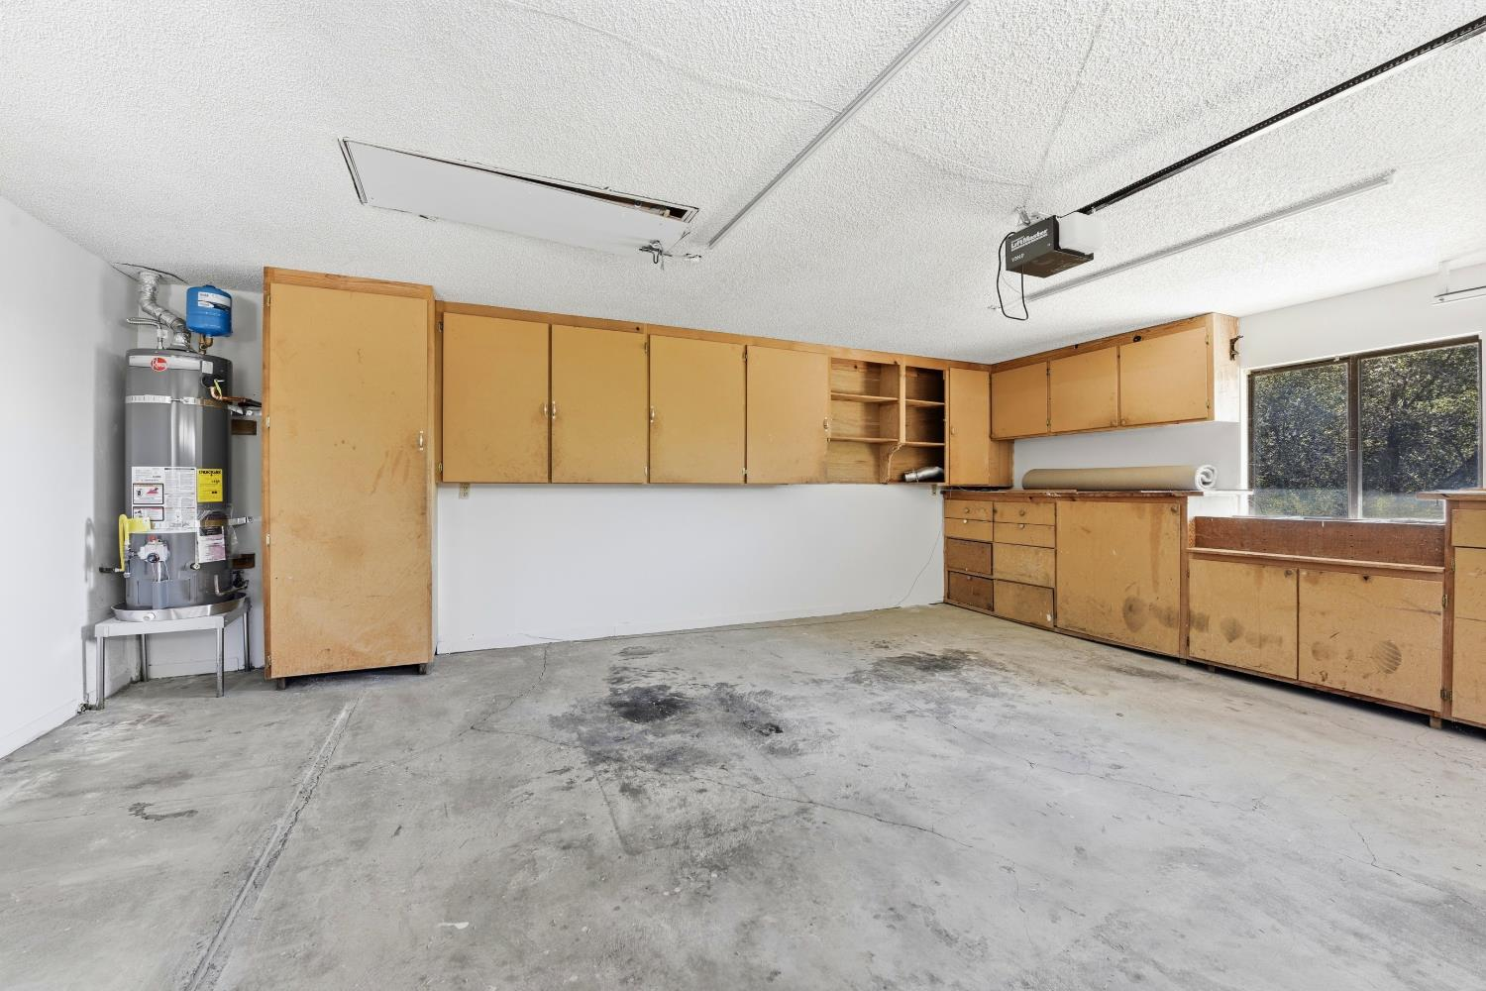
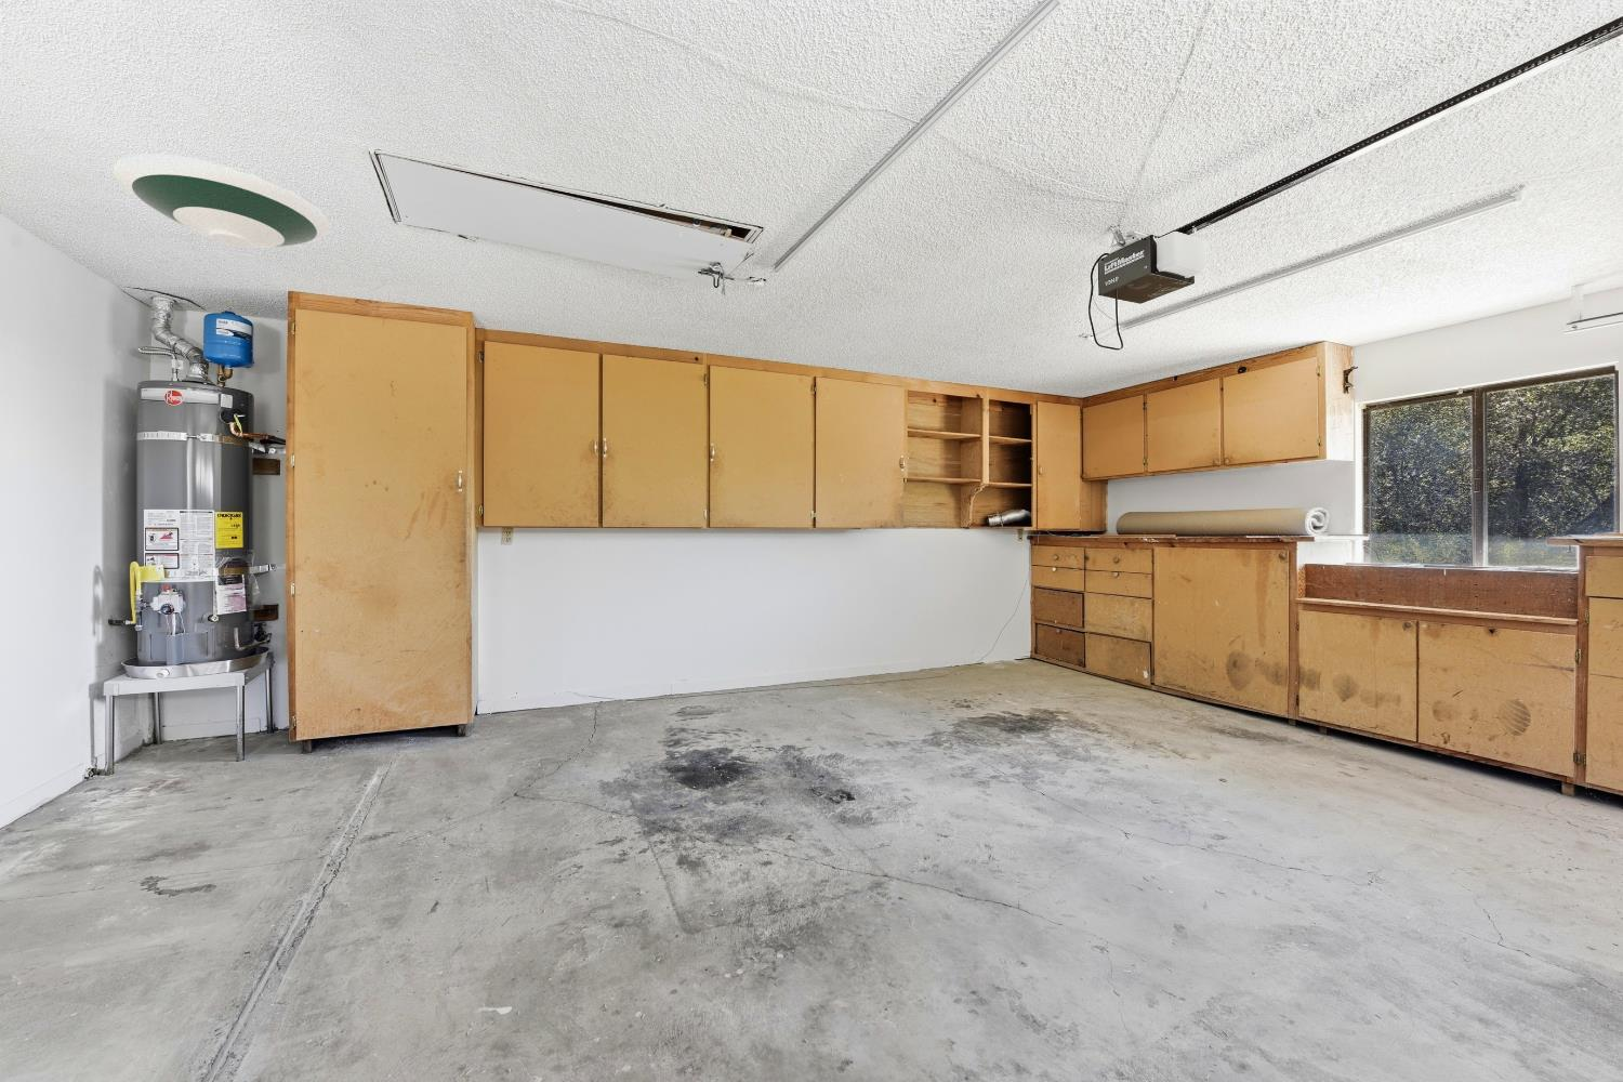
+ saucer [111,152,332,249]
